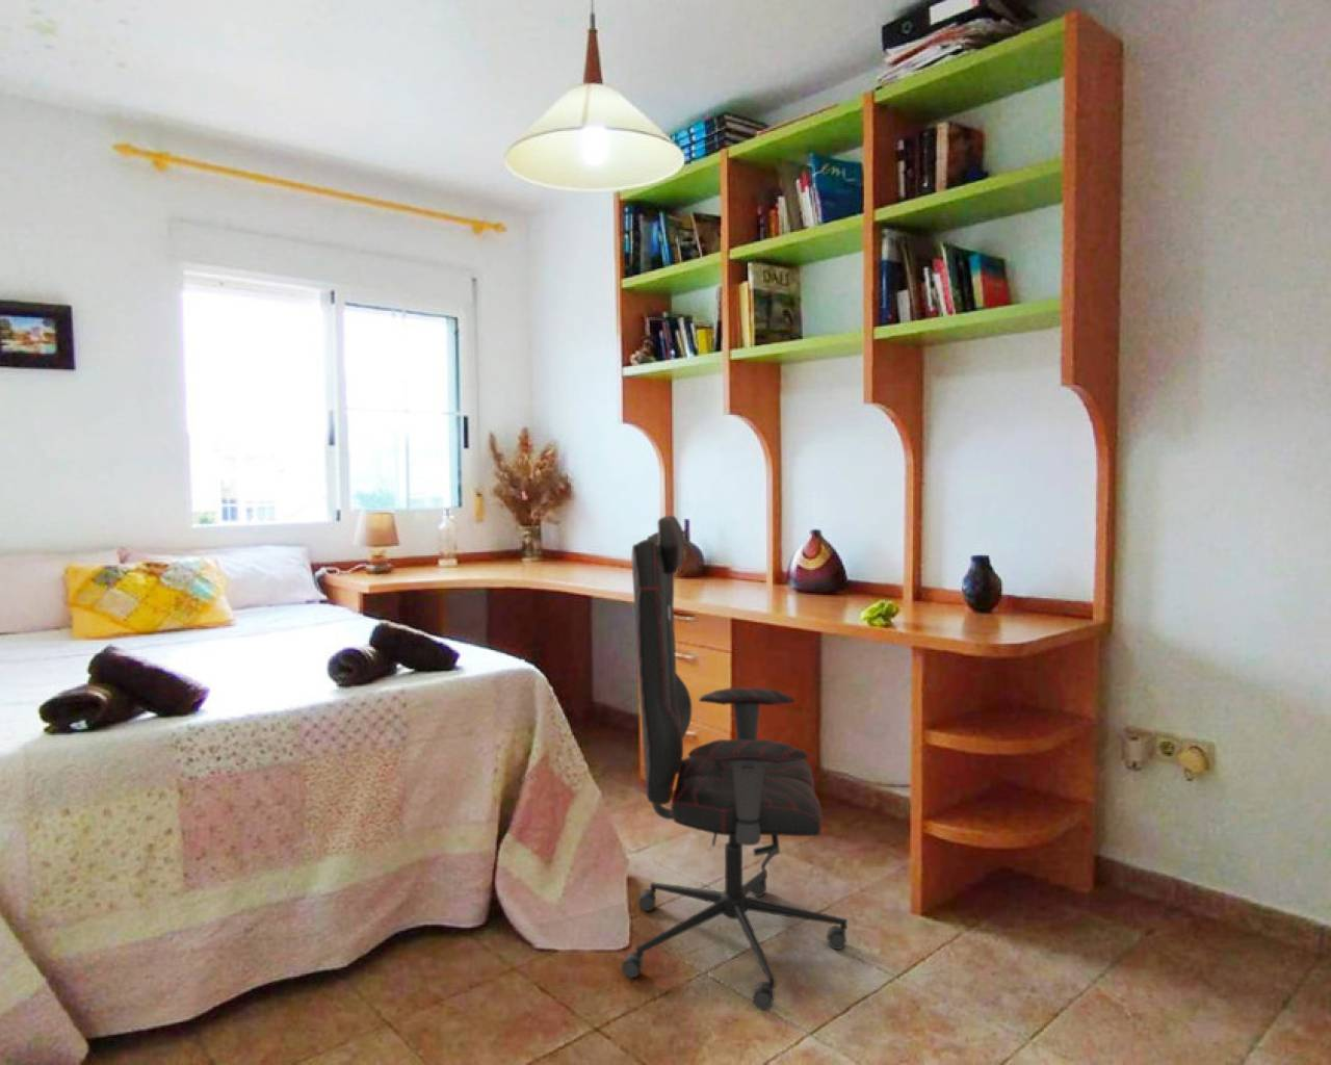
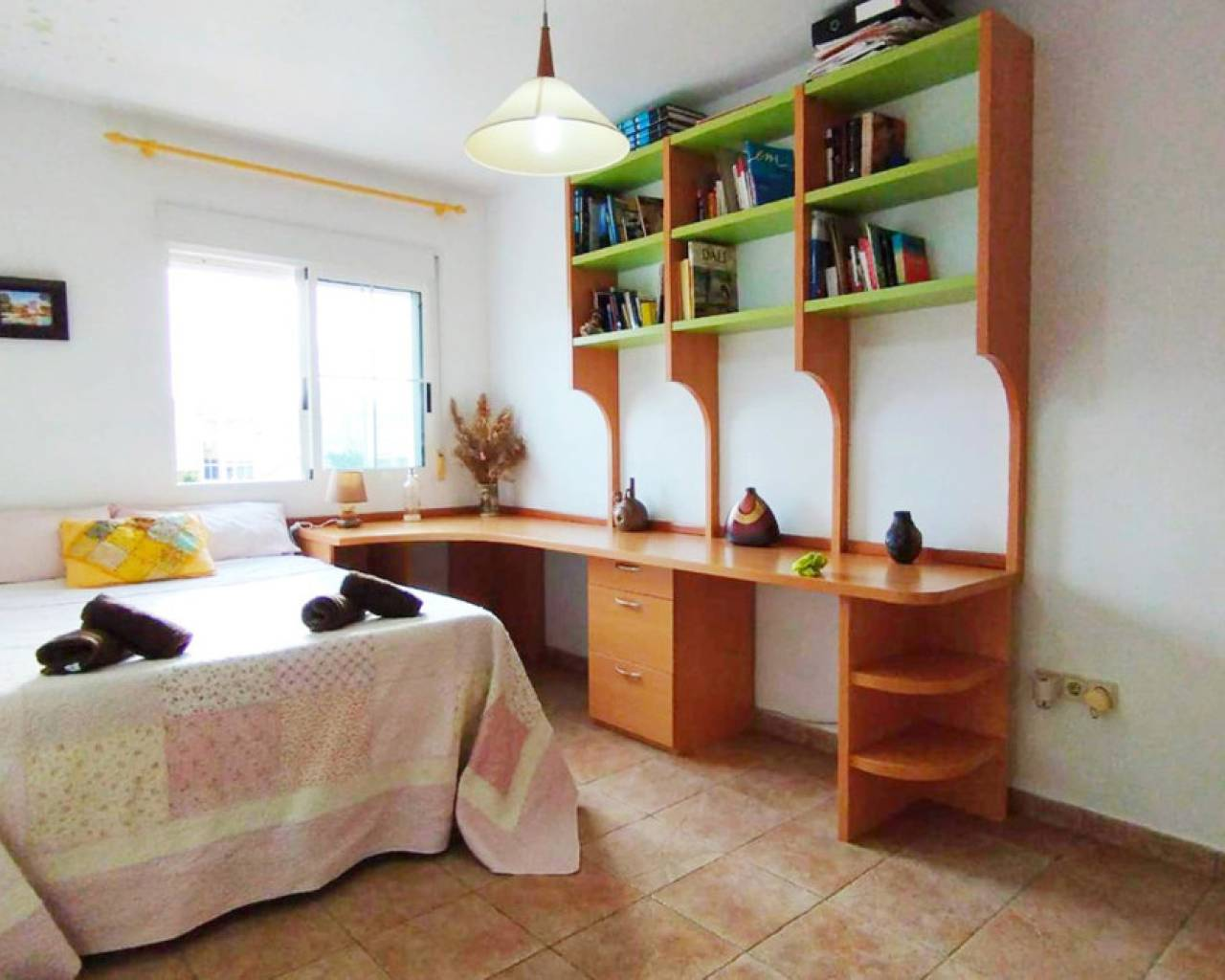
- office chair [620,515,847,1011]
